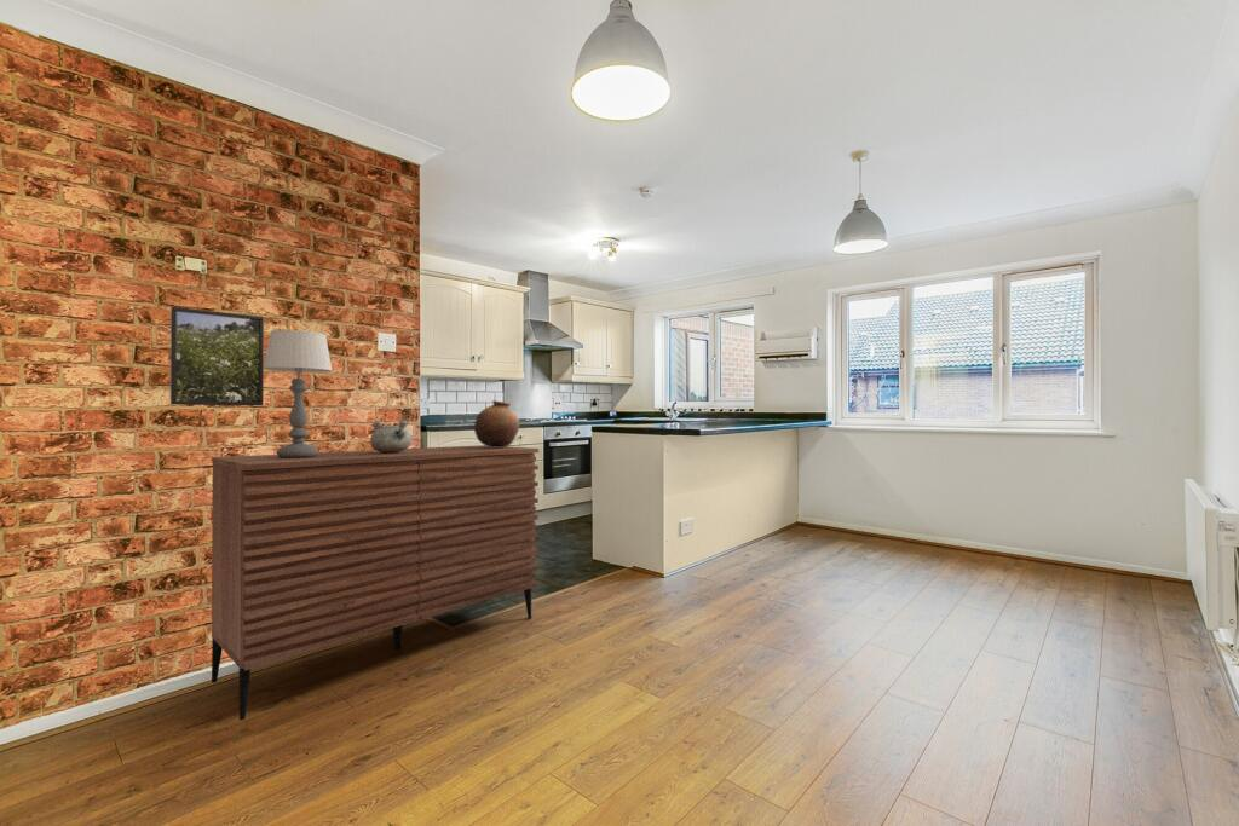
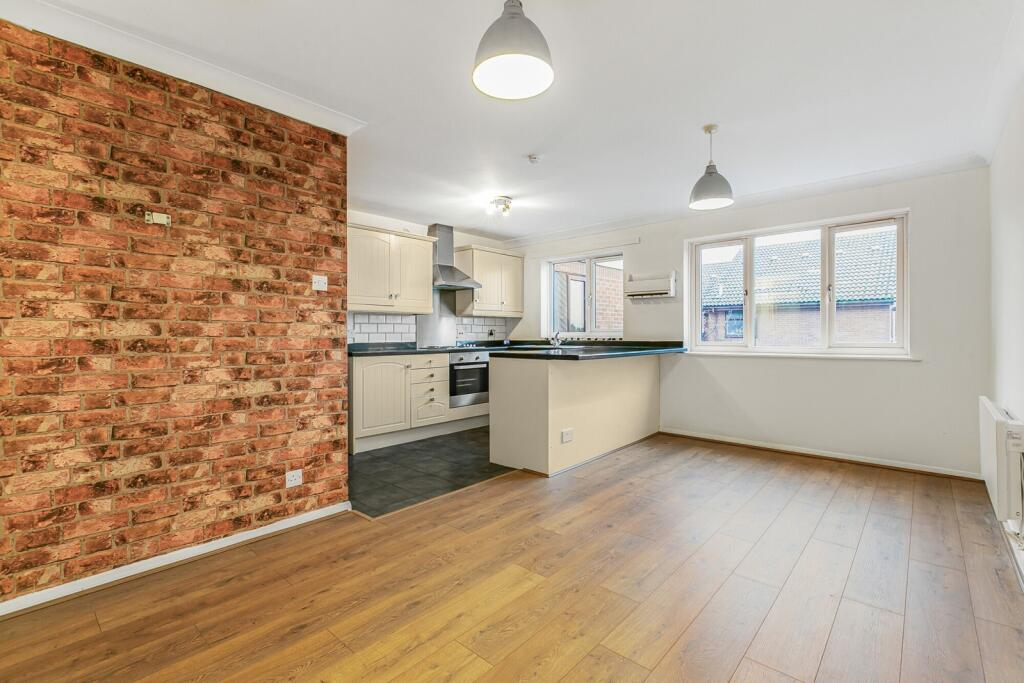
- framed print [169,306,265,406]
- decorative bowl [369,420,413,452]
- sideboard [211,444,540,721]
- table lamp [263,329,334,458]
- pottery [473,399,520,447]
